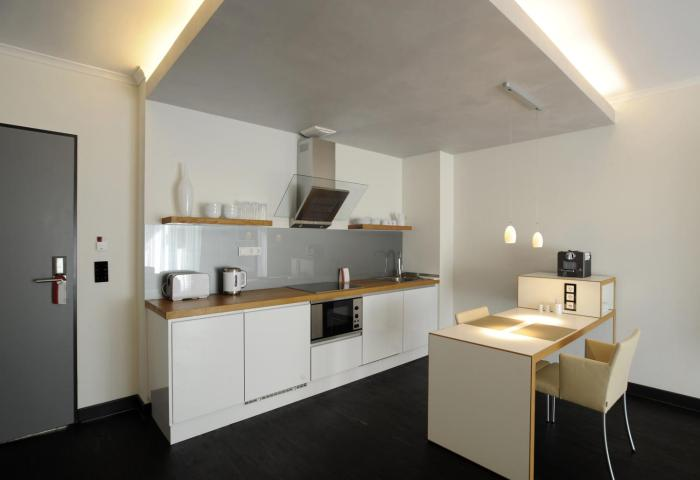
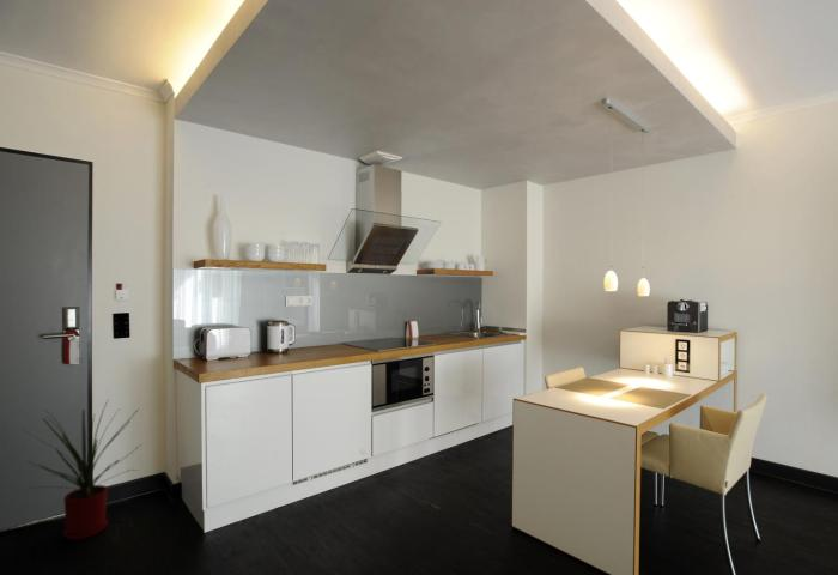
+ house plant [23,398,144,541]
